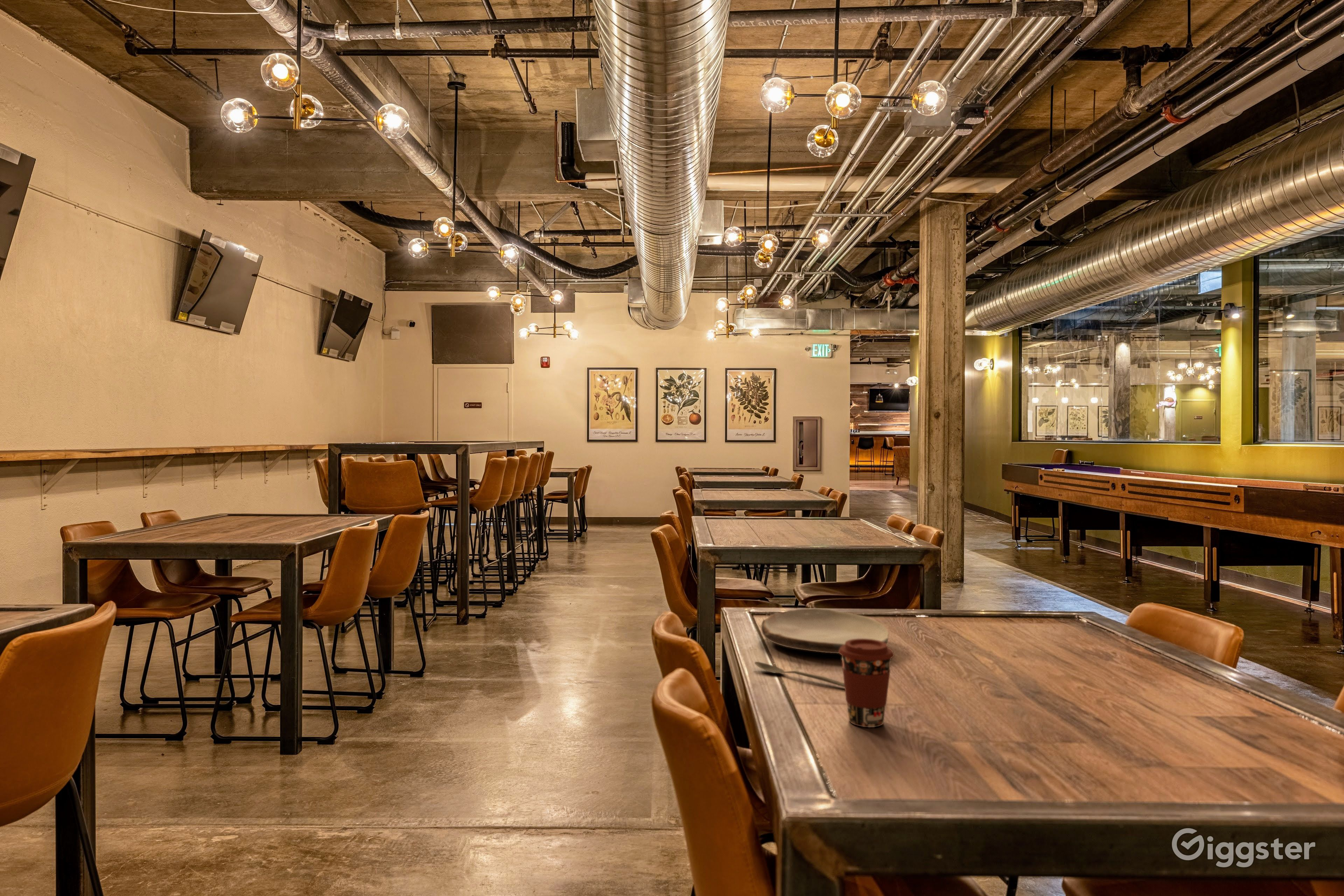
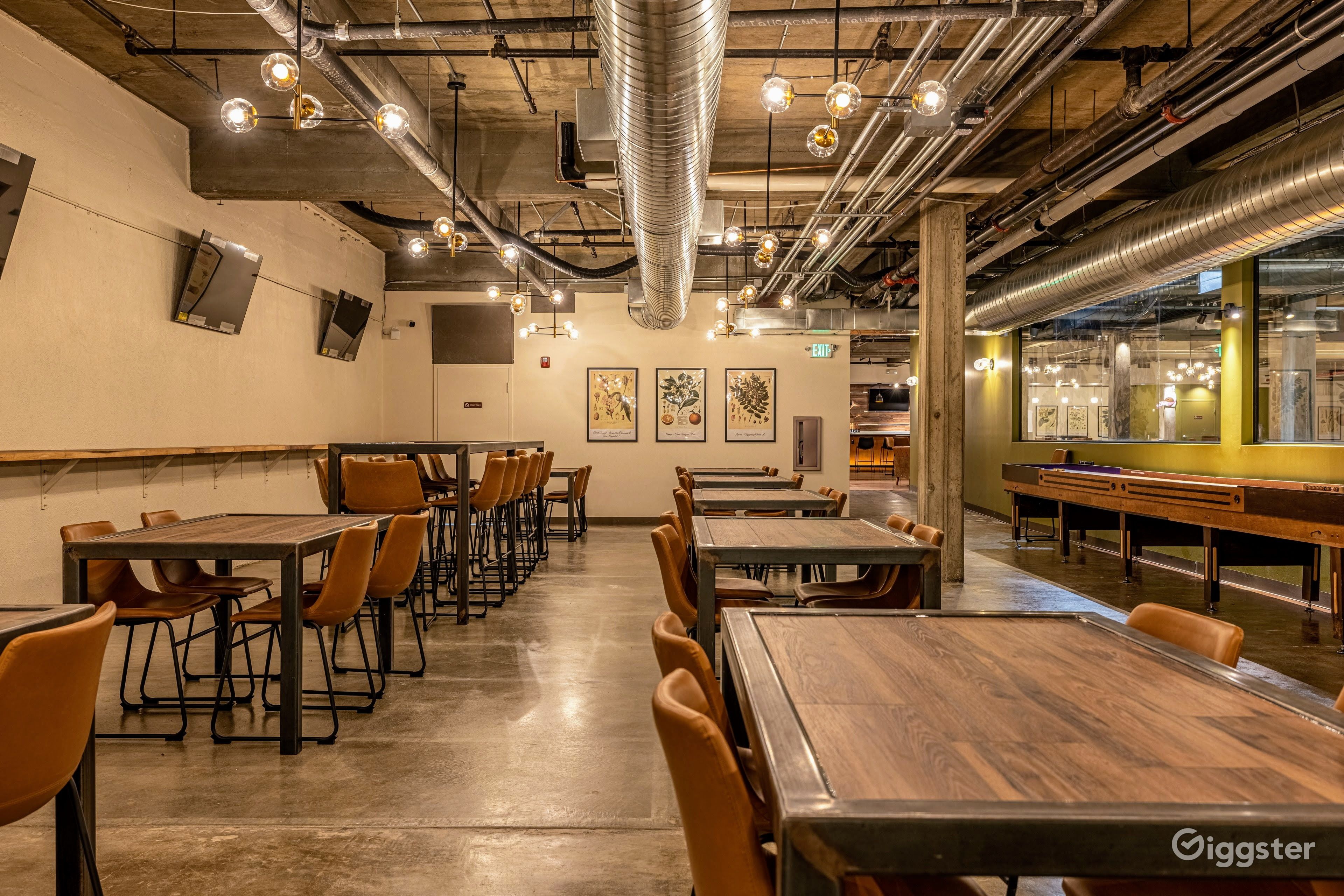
- plate [761,608,890,654]
- coffee cup [839,639,895,728]
- spoon [754,661,845,687]
